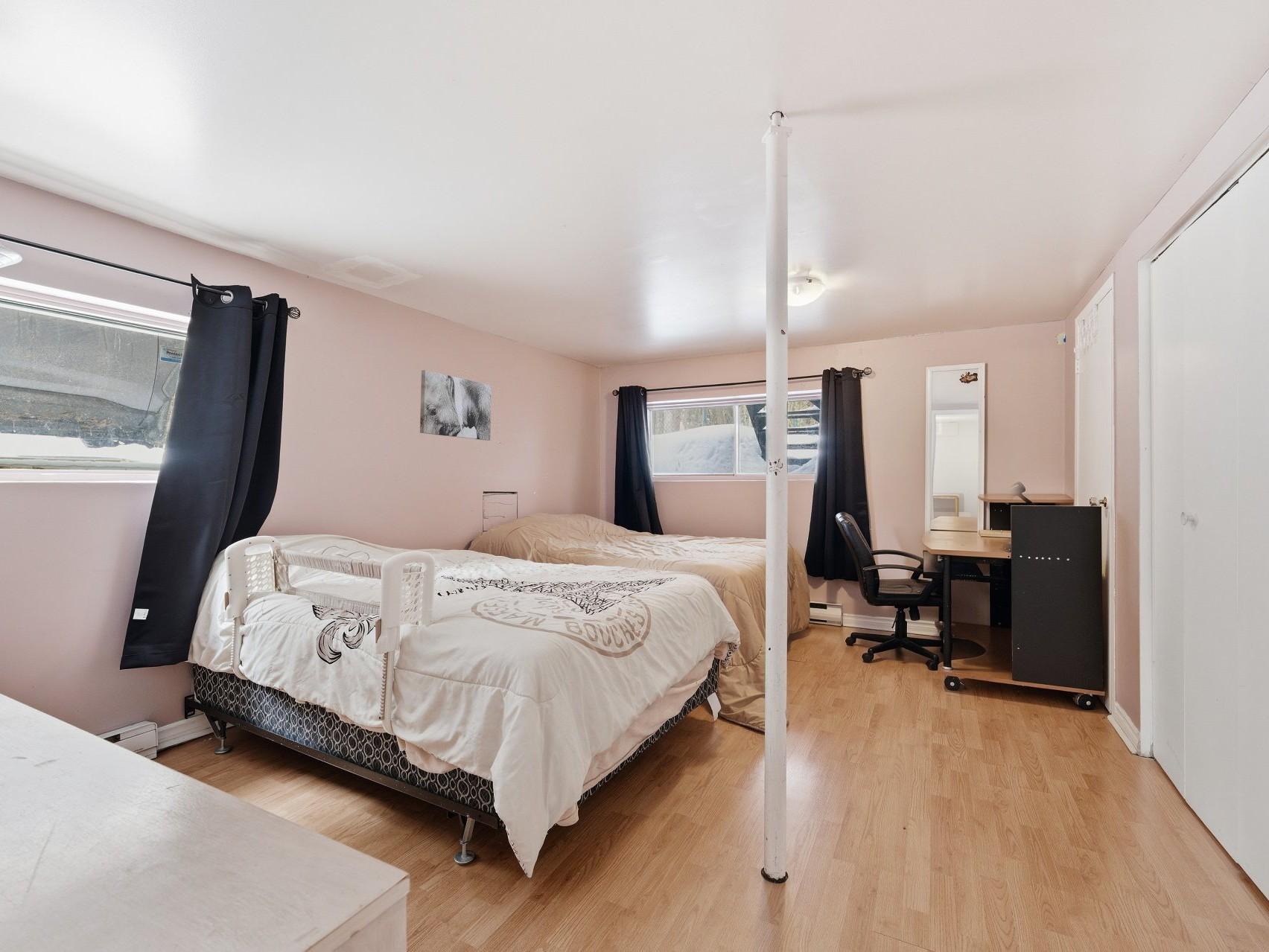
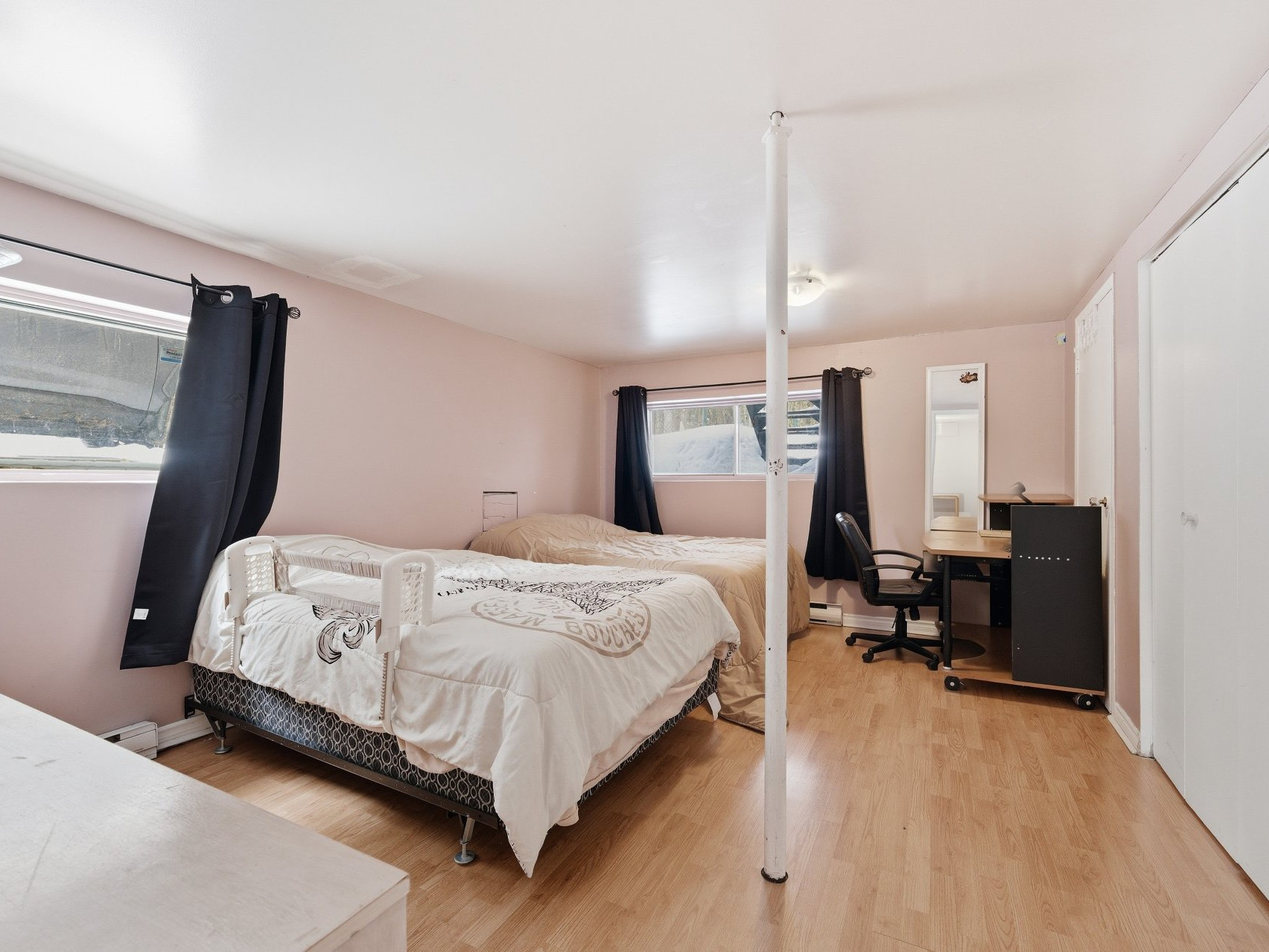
- wall art [419,369,492,441]
